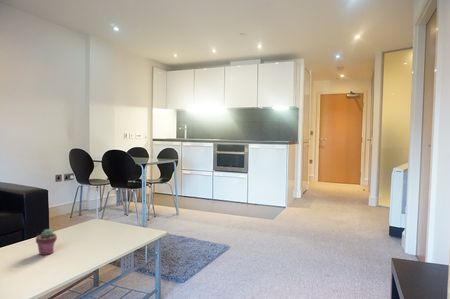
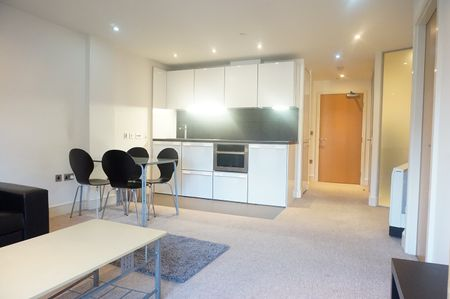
- potted succulent [35,228,58,256]
